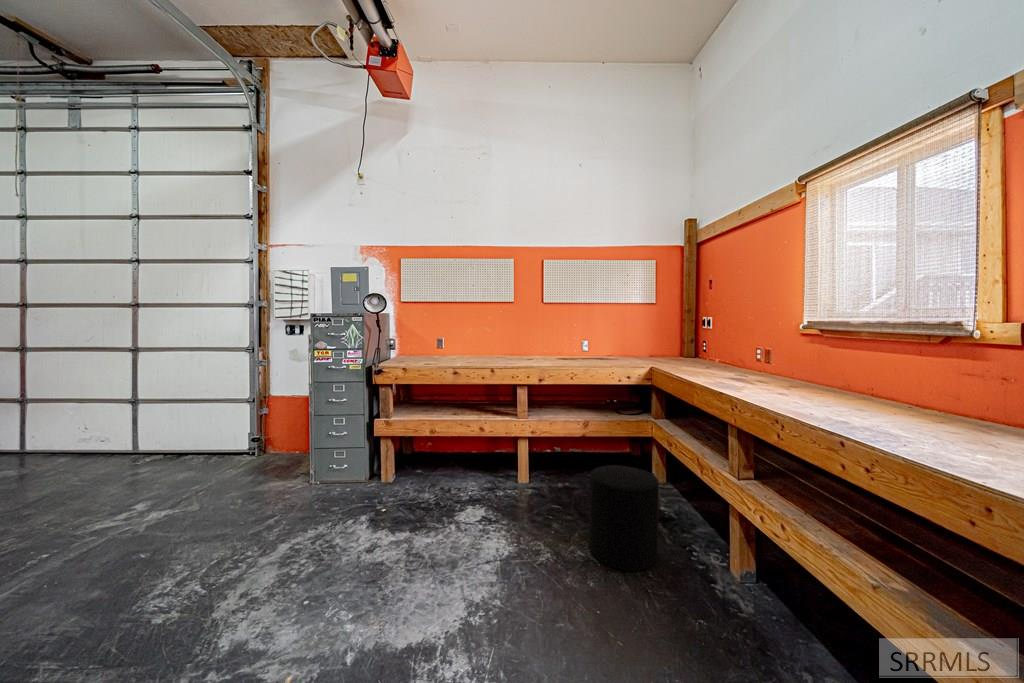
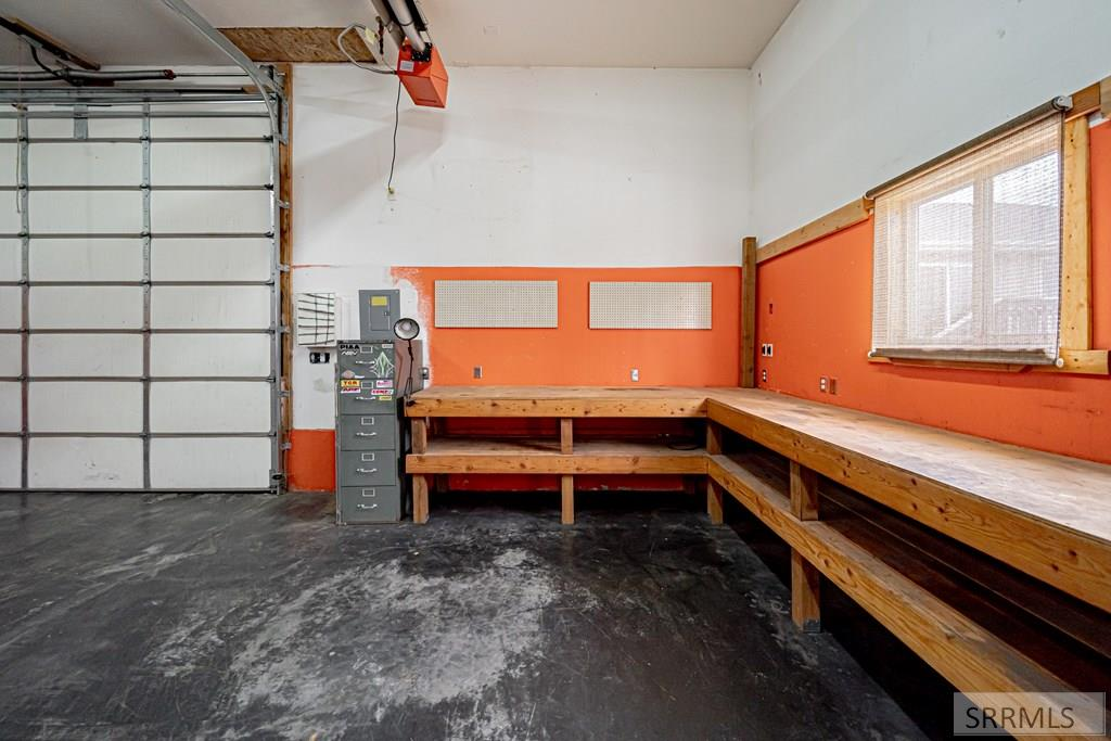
- stool [588,464,660,572]
